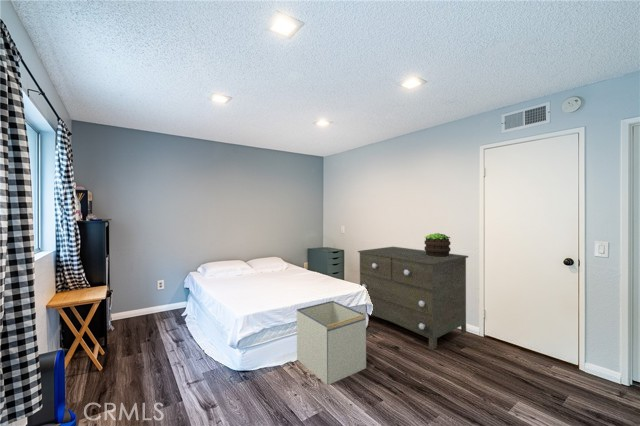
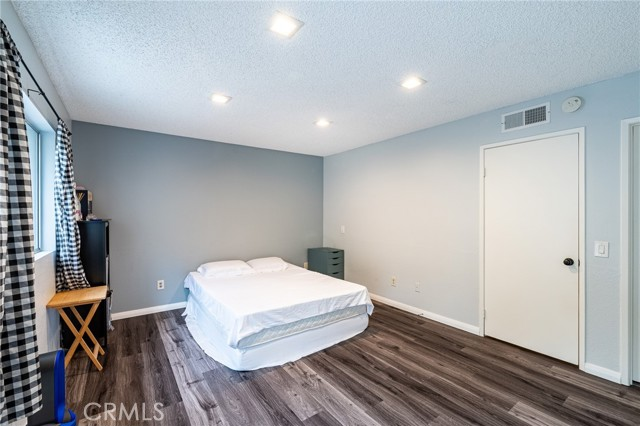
- storage bin [296,300,367,385]
- potted plant [423,232,452,257]
- dresser [357,246,469,351]
